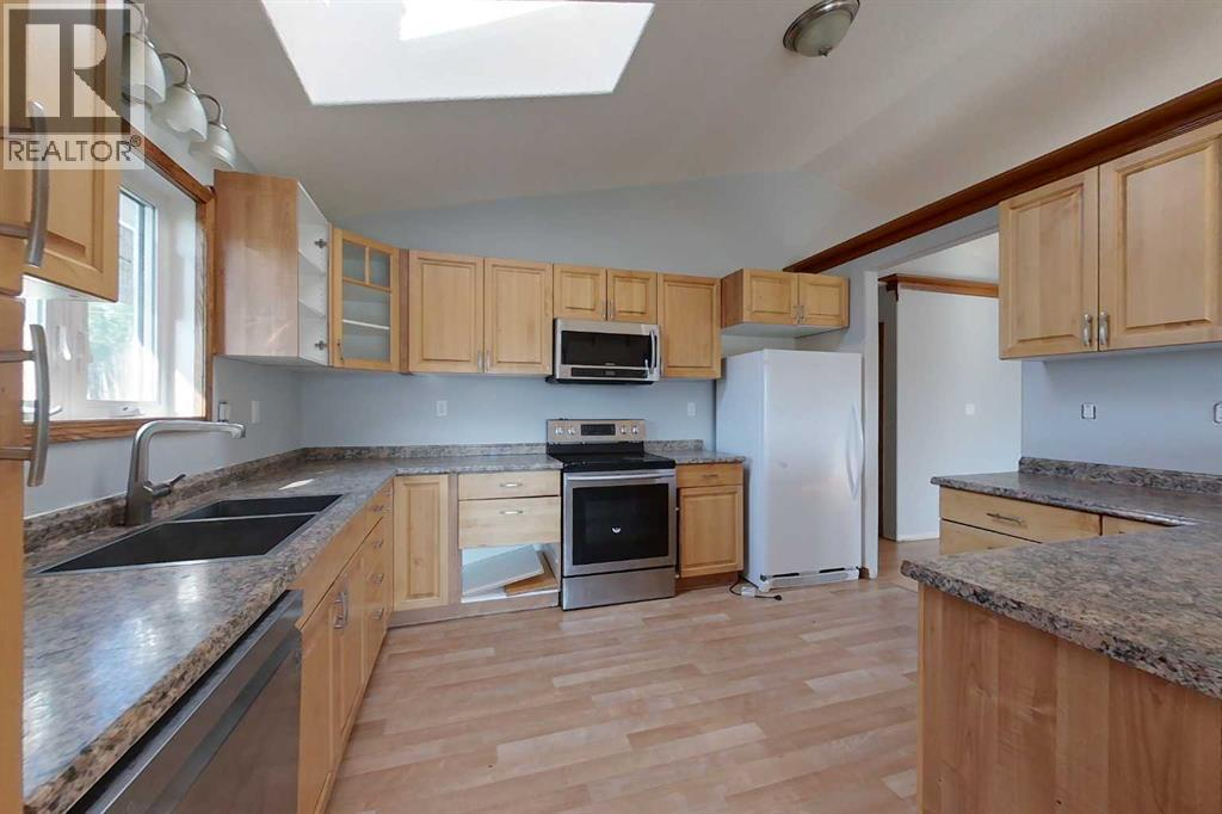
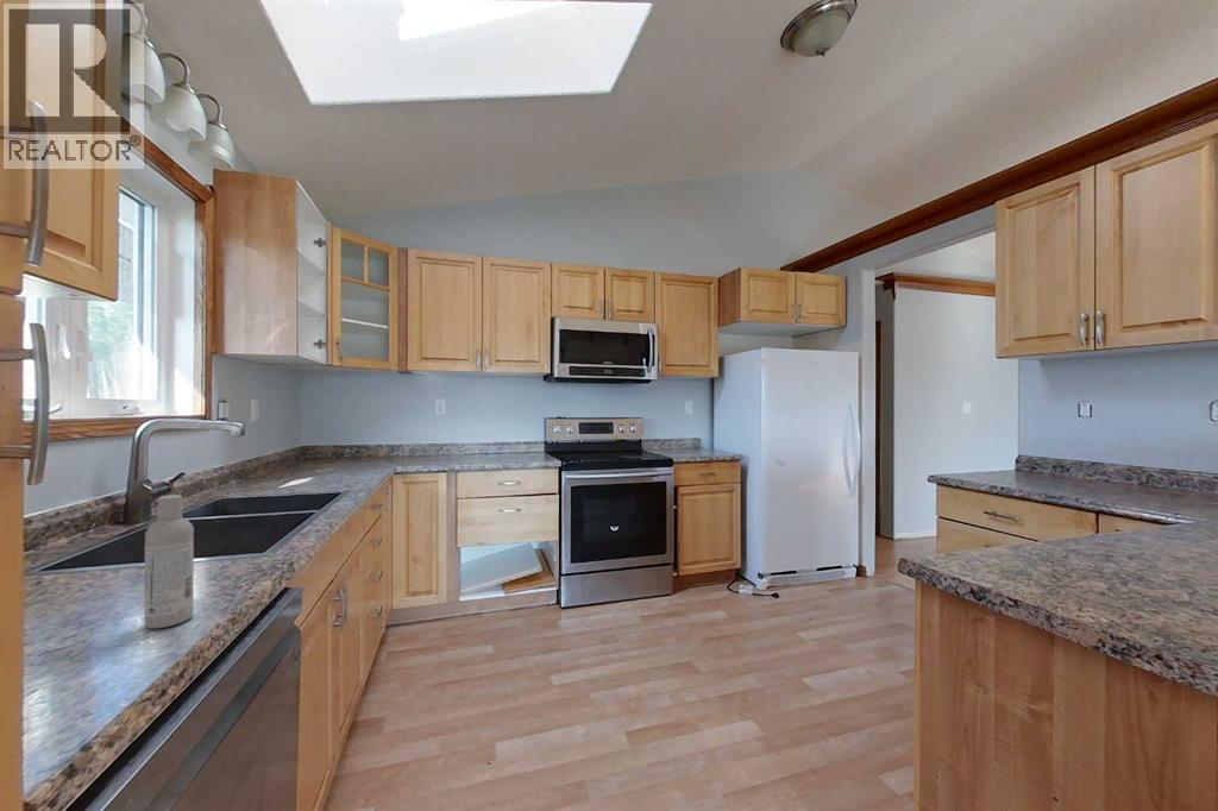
+ bottle [144,493,195,630]
